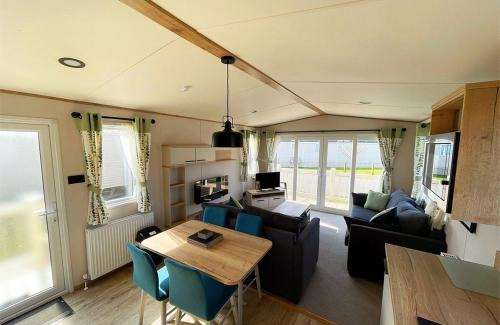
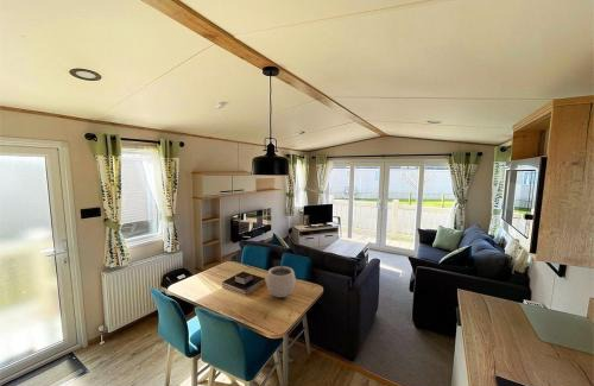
+ plant pot [265,260,297,298]
